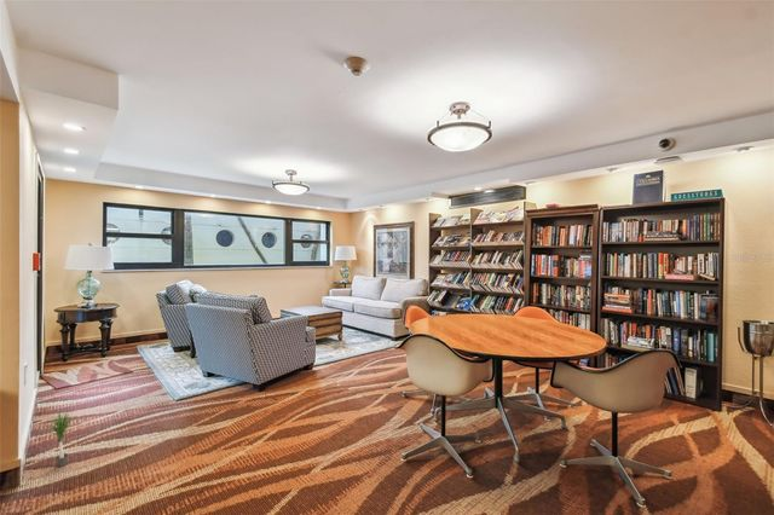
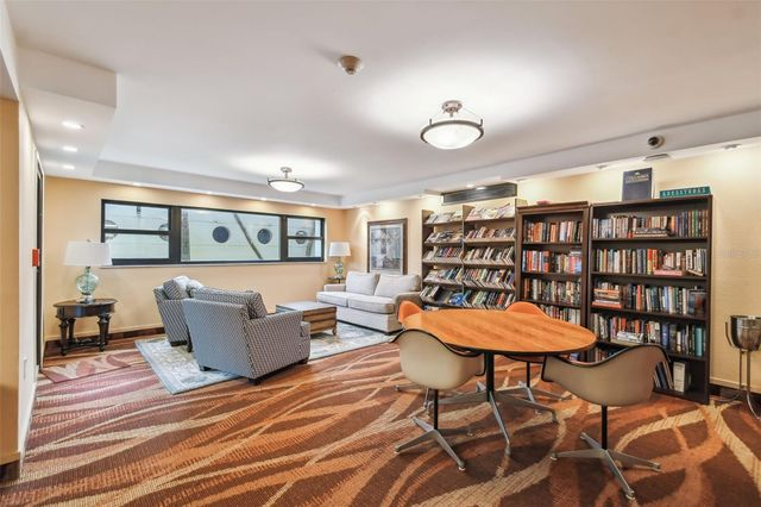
- potted plant [36,411,85,468]
